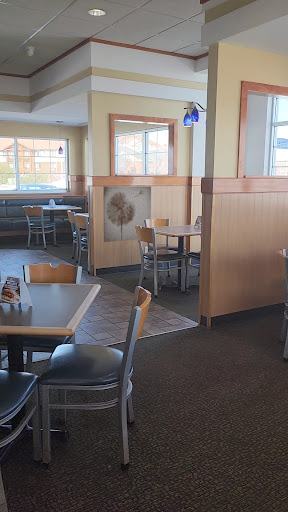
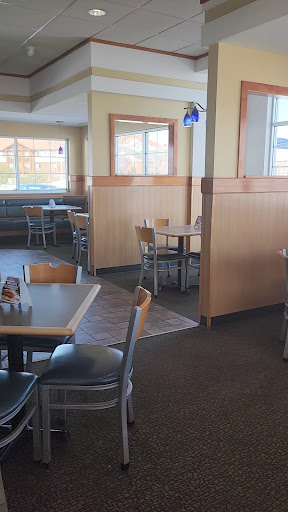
- wall art [103,185,152,243]
